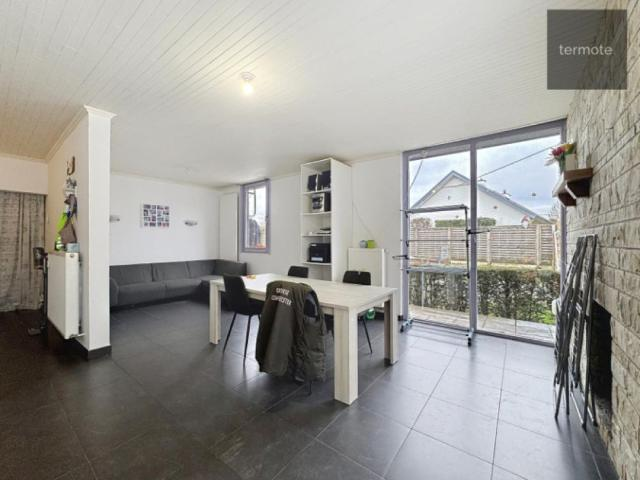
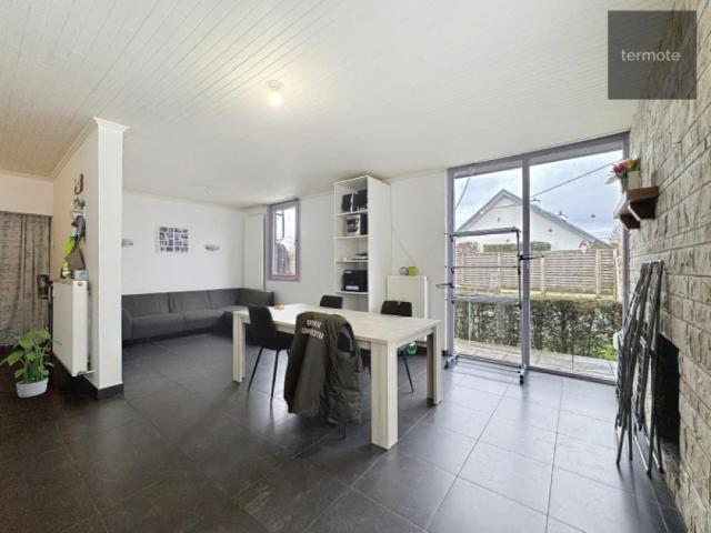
+ potted plant [0,329,63,399]
